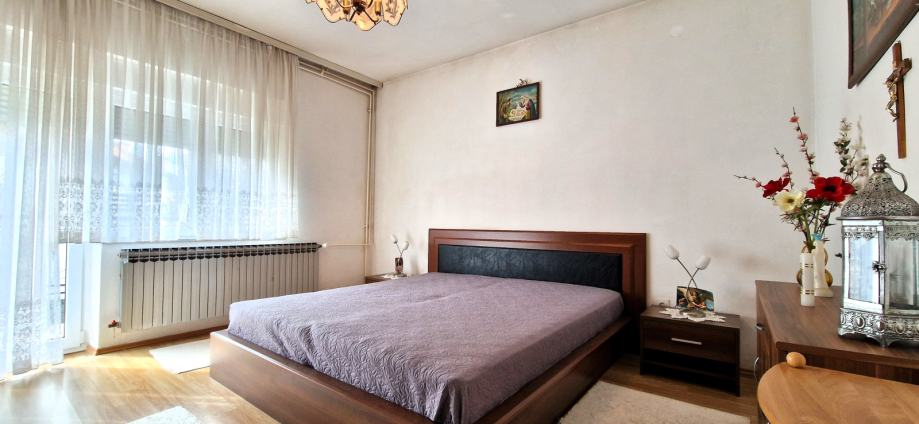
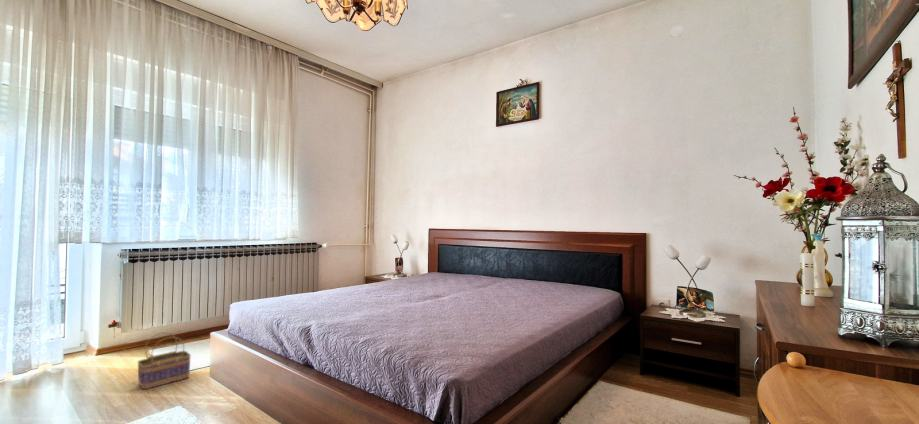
+ basket [136,331,192,390]
